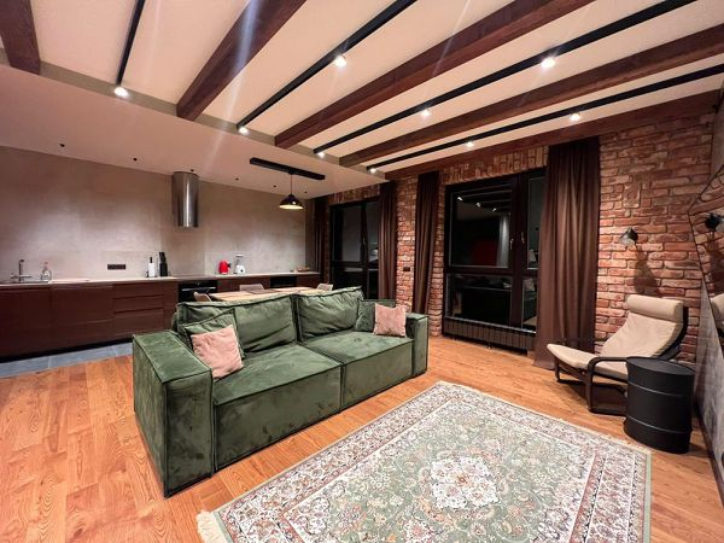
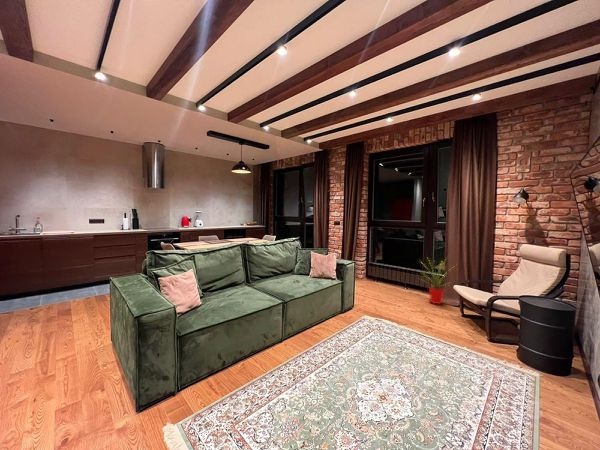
+ house plant [418,256,457,305]
